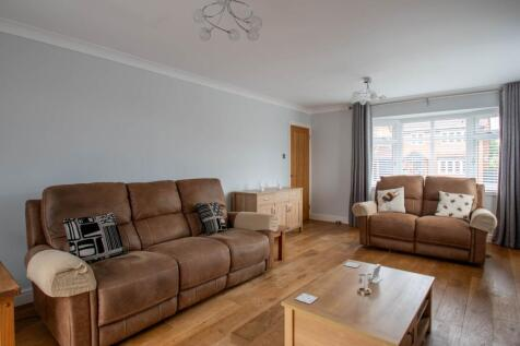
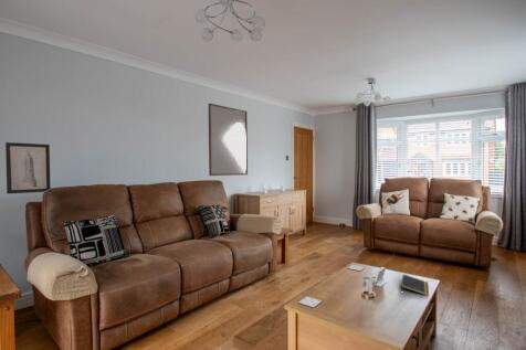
+ home mirror [207,103,249,177]
+ notepad [400,274,430,297]
+ wall art [4,141,52,195]
